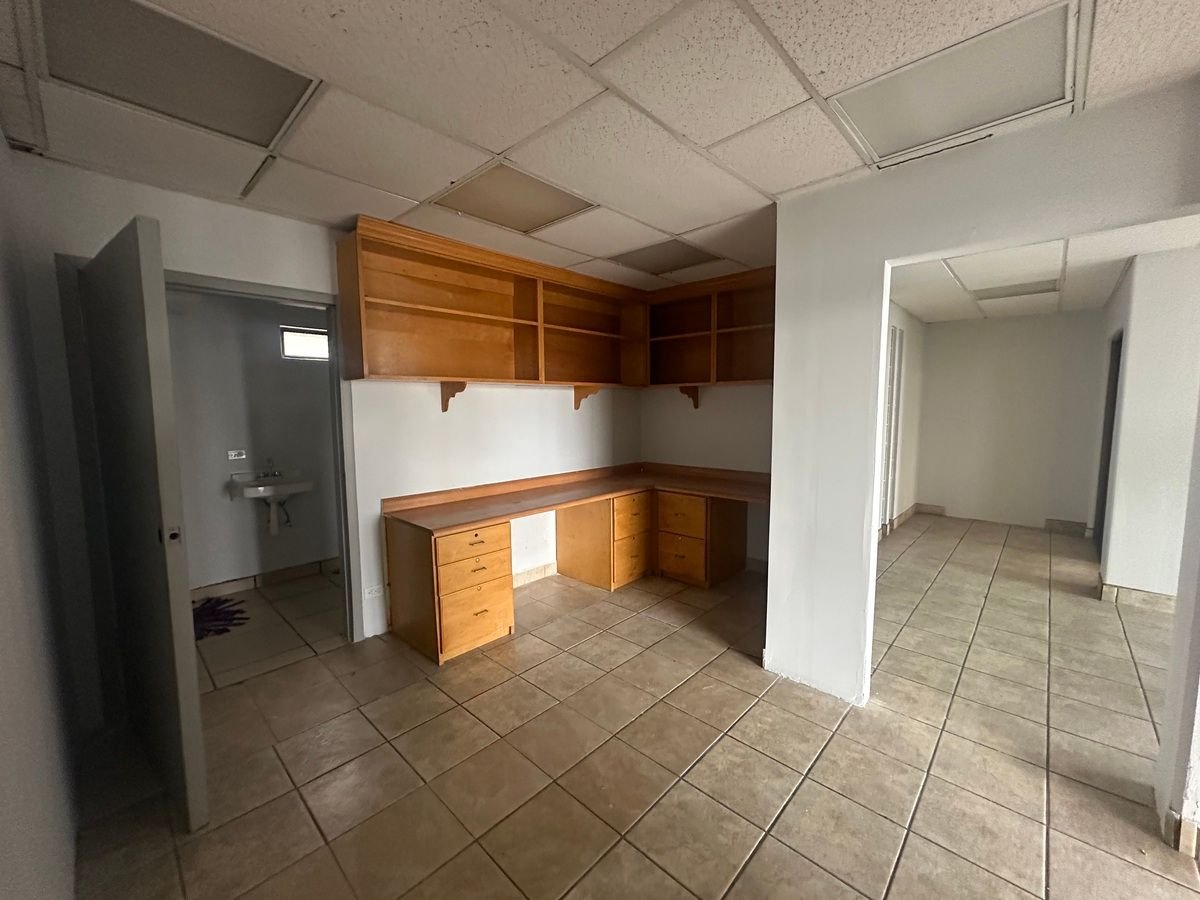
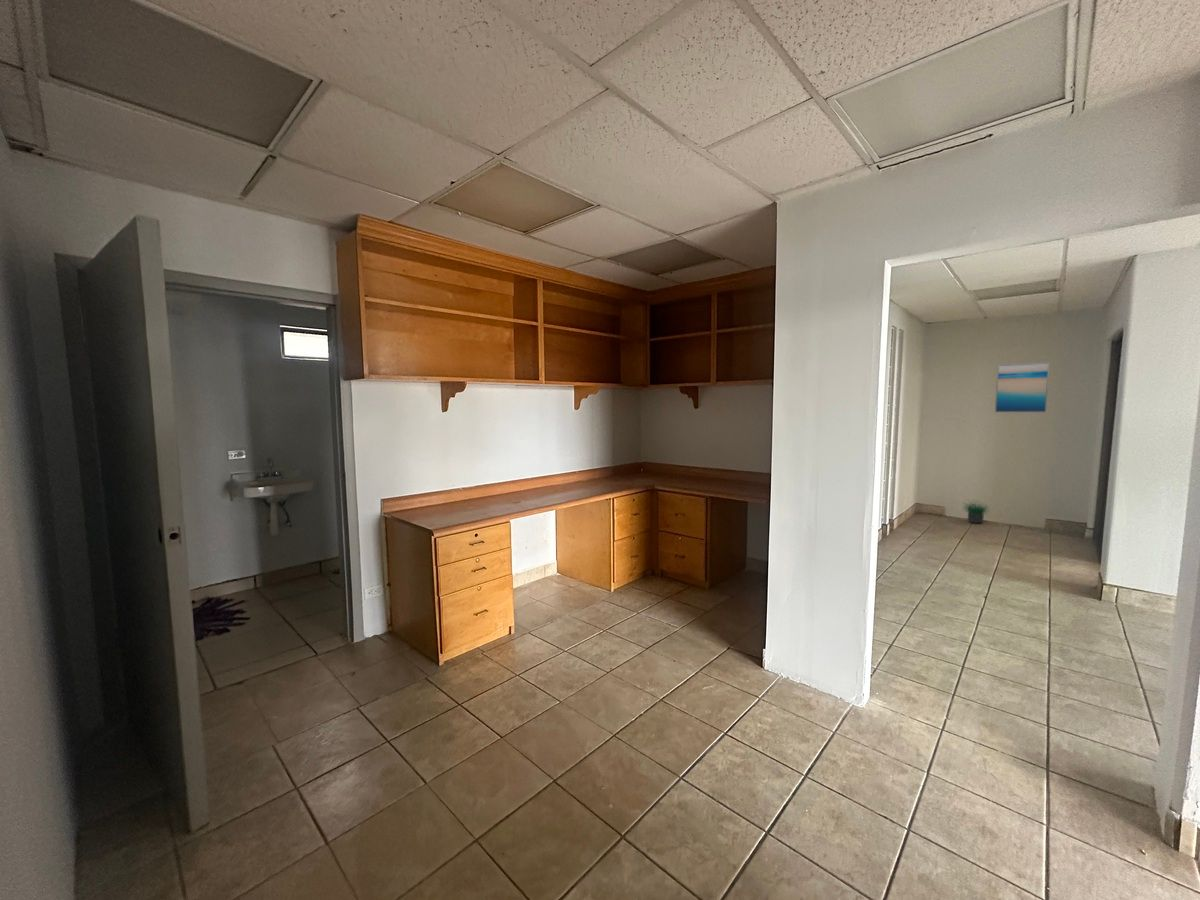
+ wall art [994,361,1051,413]
+ potted plant [961,495,992,525]
